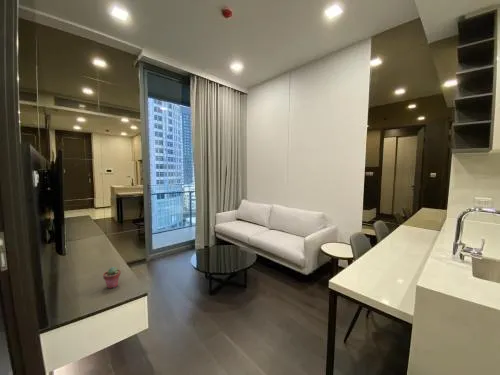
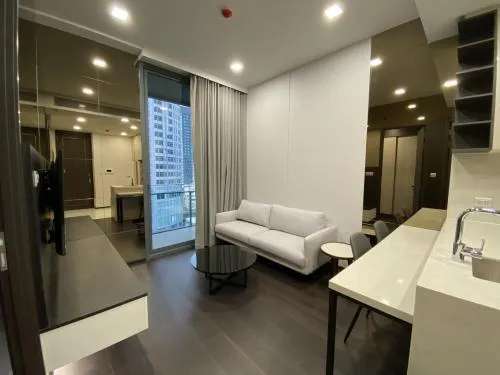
- potted succulent [102,266,122,289]
